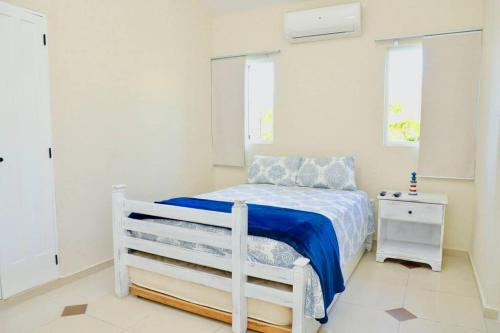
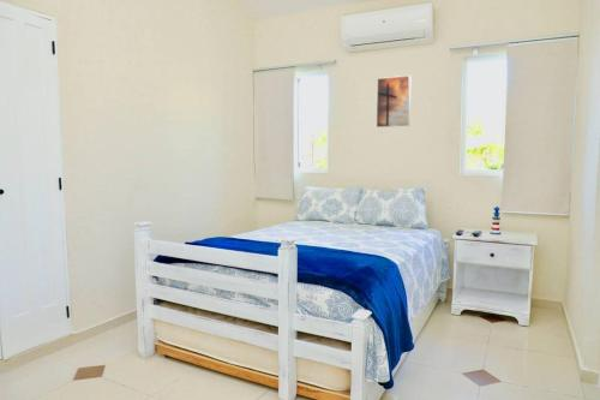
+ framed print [376,74,412,129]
